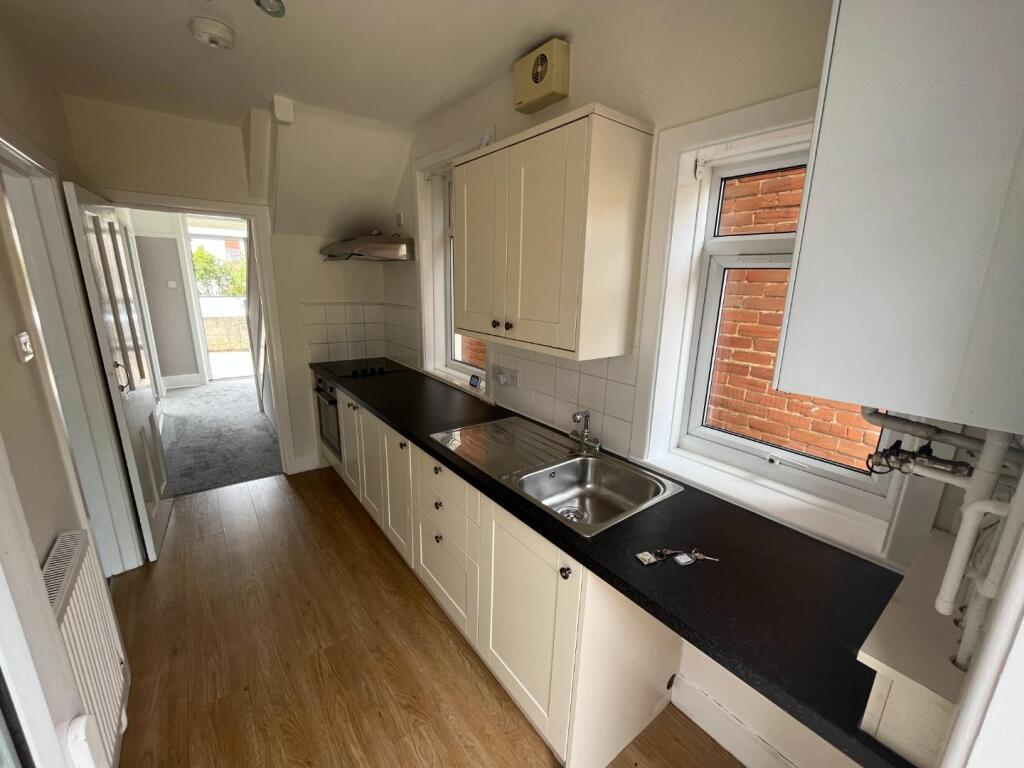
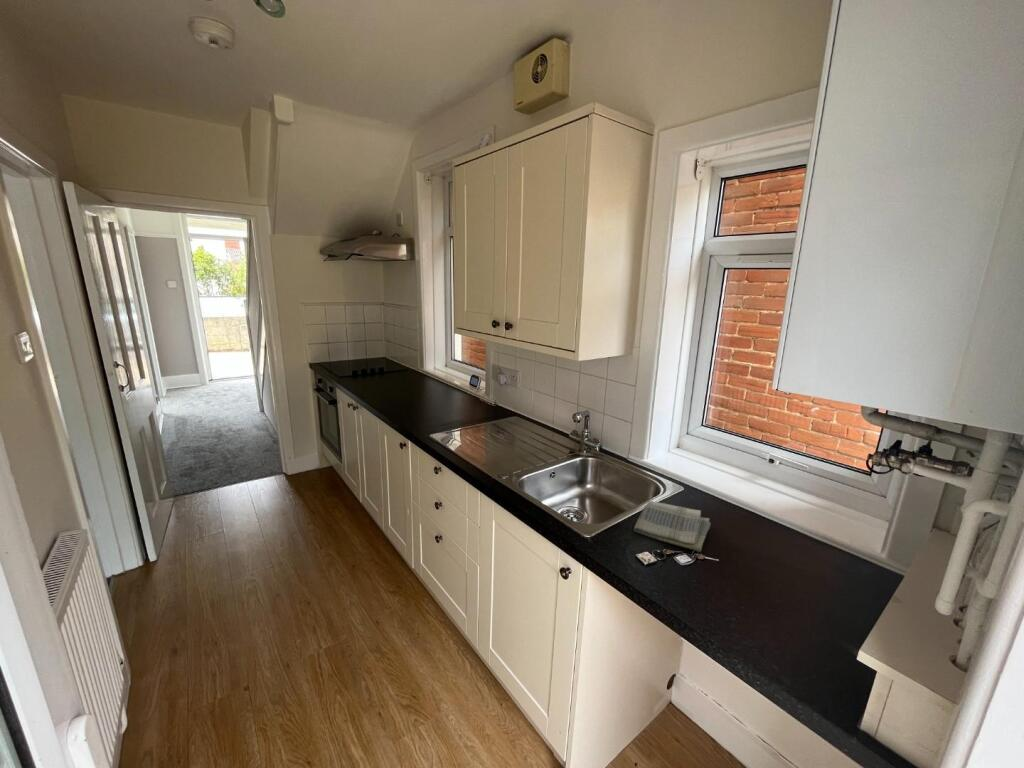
+ dish towel [633,500,712,553]
